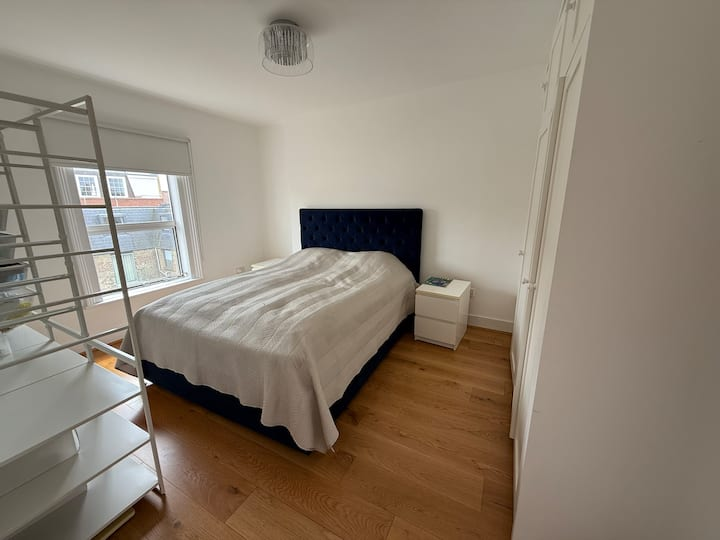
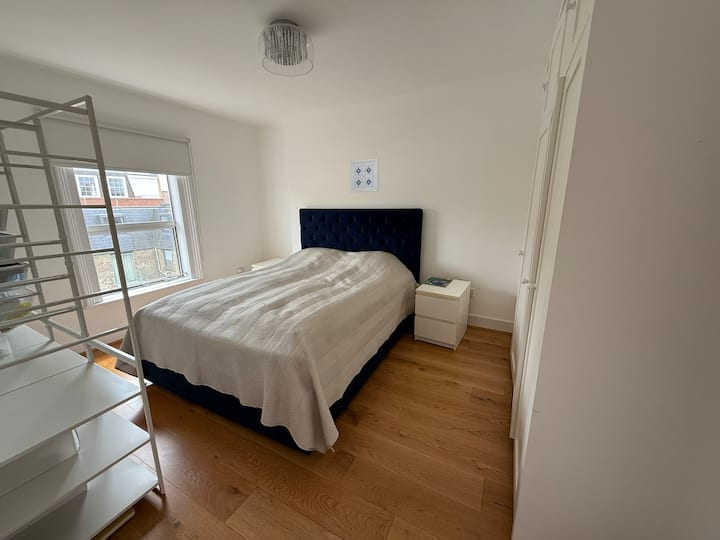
+ wall art [349,158,380,194]
